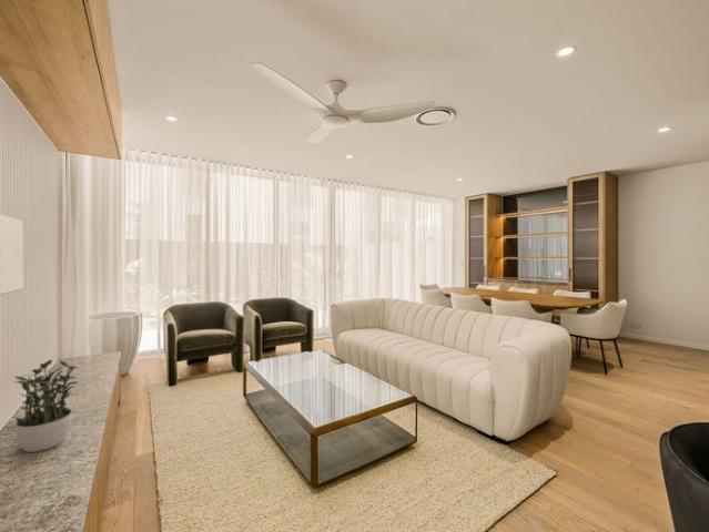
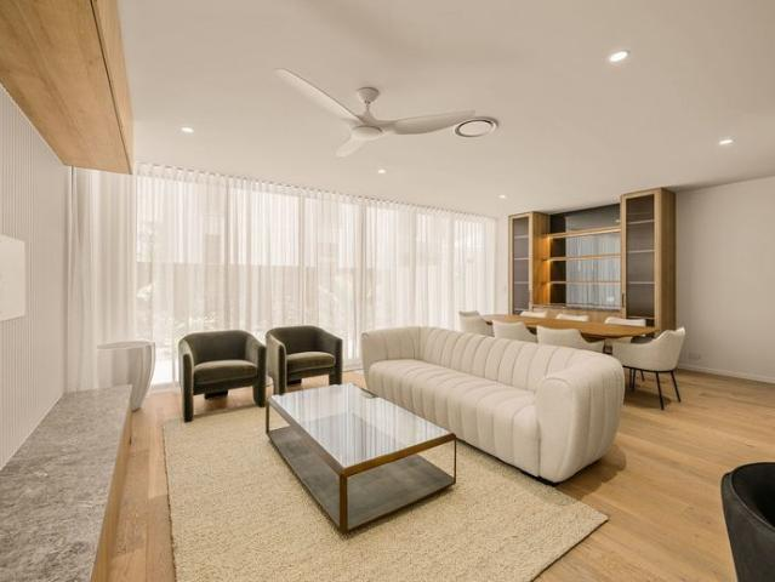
- potted plant [14,359,79,453]
